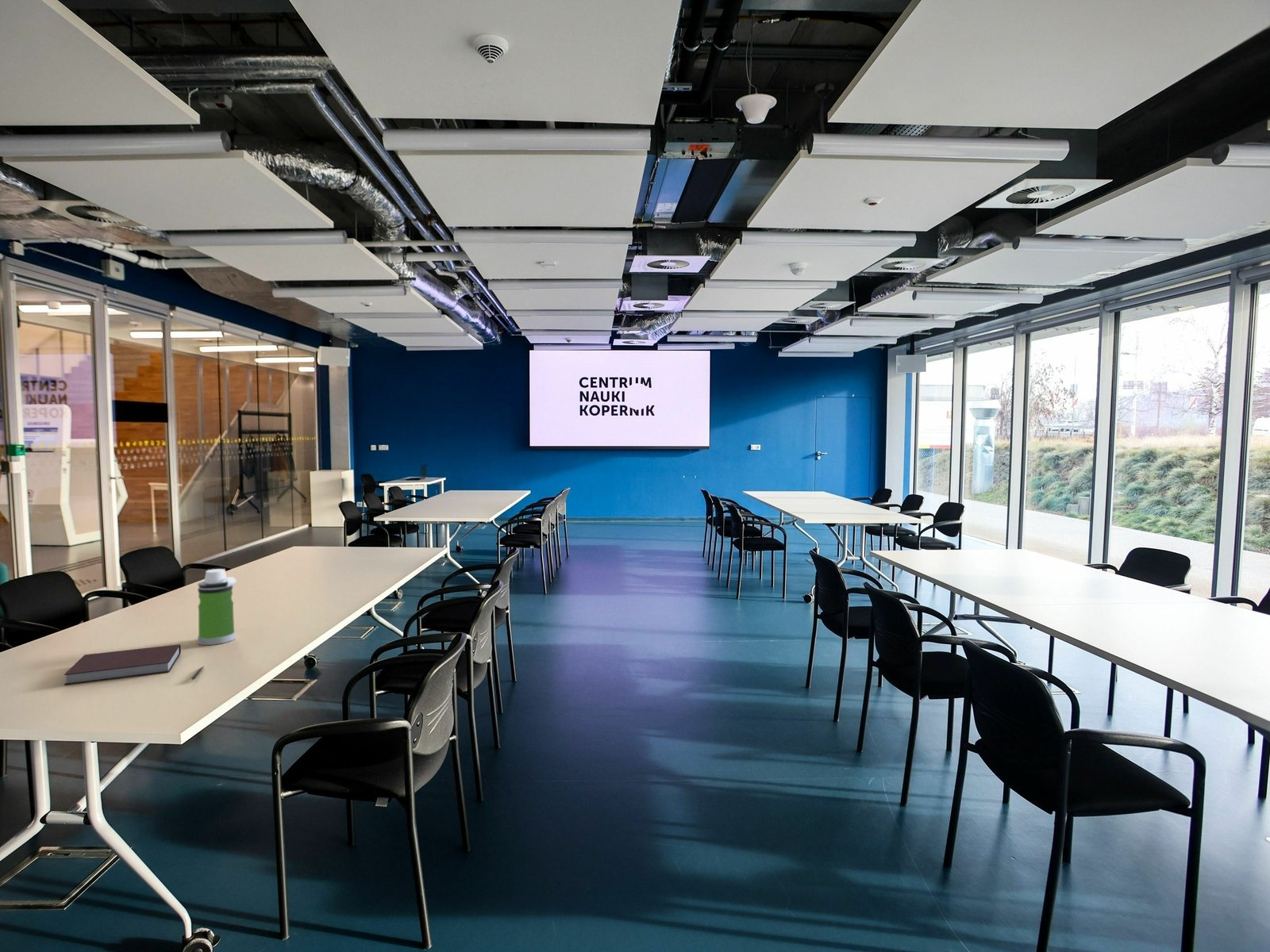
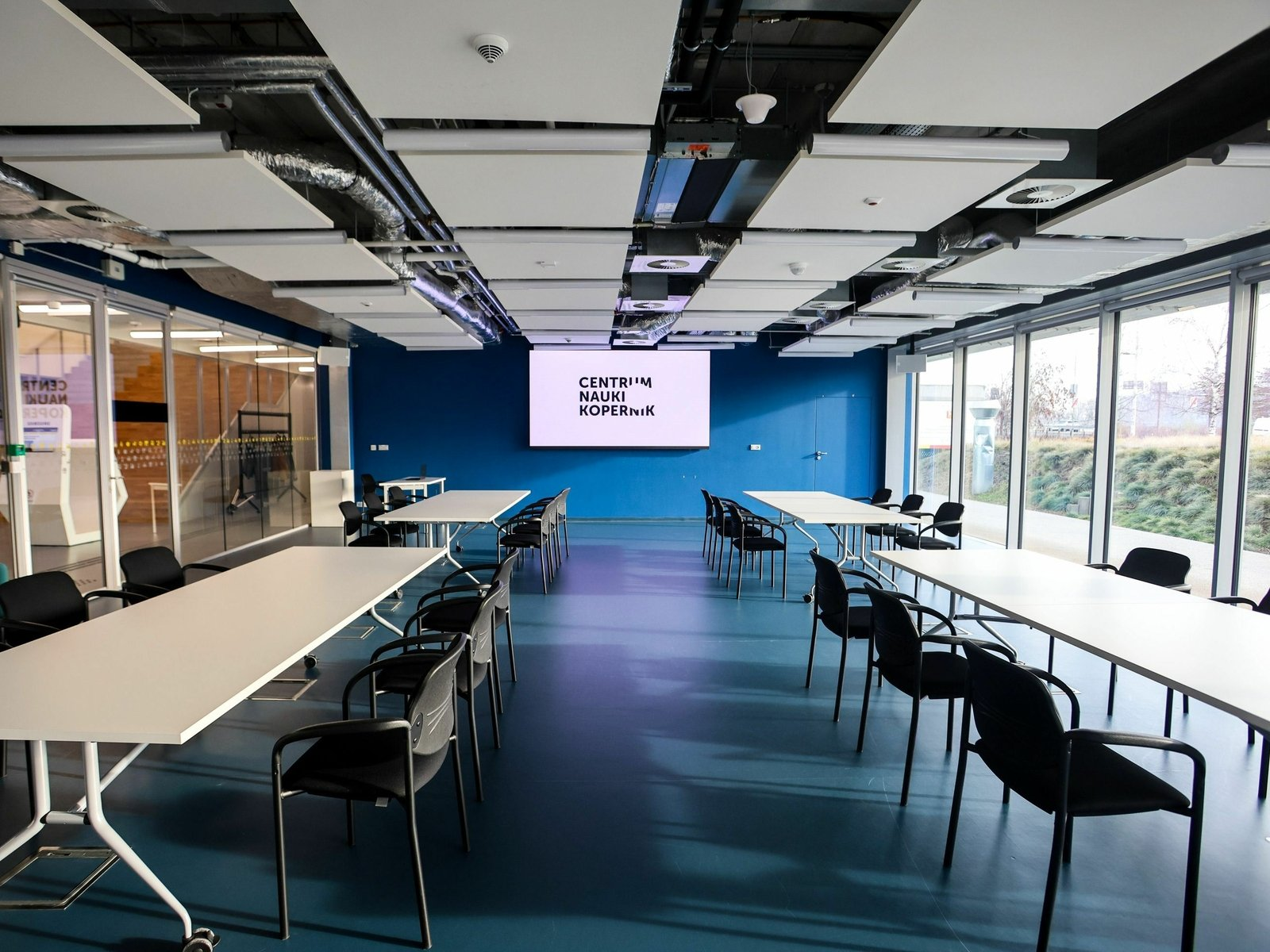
- pen [191,665,205,681]
- notebook [63,643,182,685]
- water bottle [197,568,237,646]
